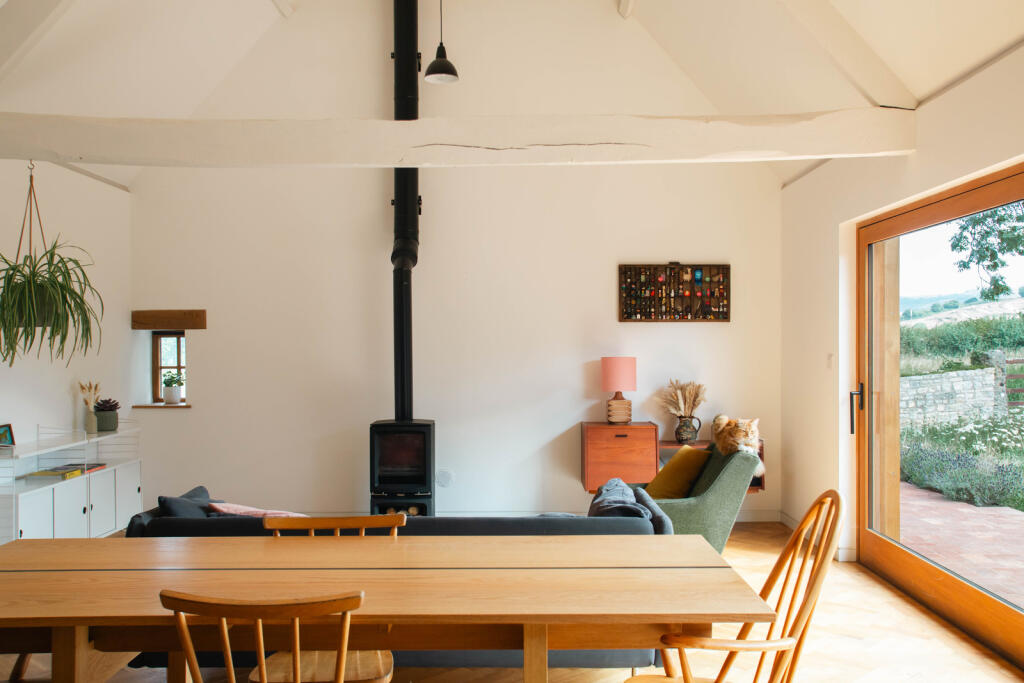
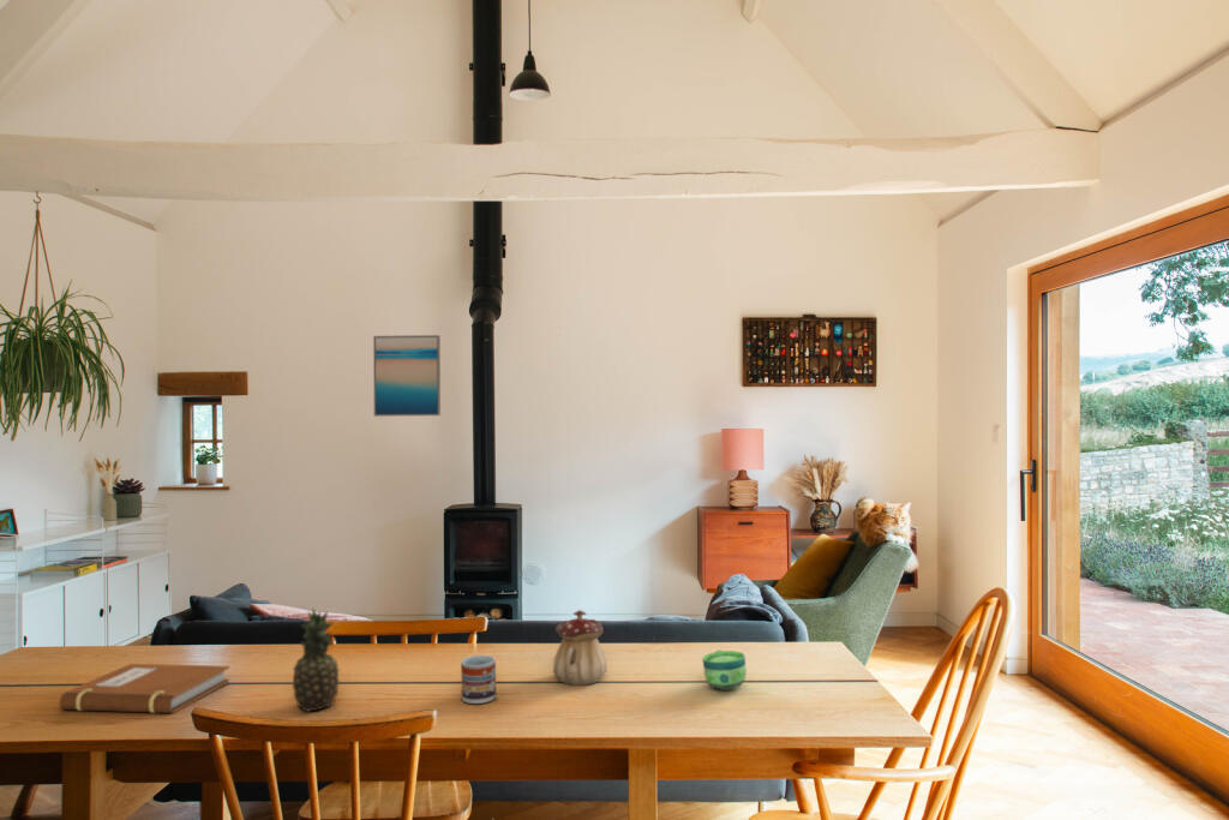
+ cup [701,648,747,692]
+ fruit [292,607,341,713]
+ wall art [372,334,442,418]
+ cup [460,654,497,705]
+ teapot [552,609,608,687]
+ notebook [59,663,230,714]
